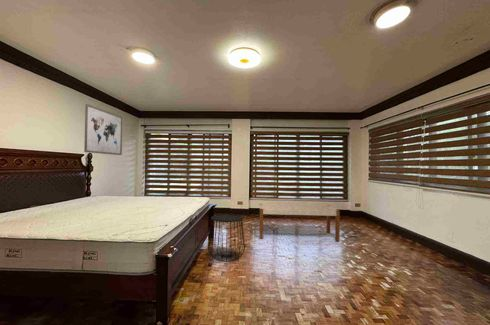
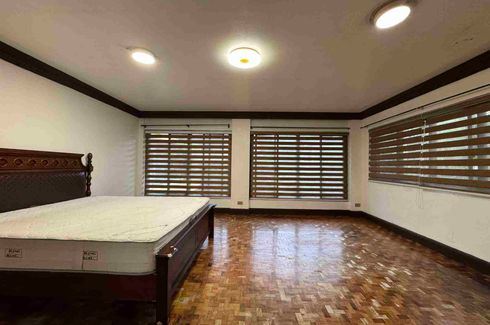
- side table [207,213,246,262]
- wall art [83,103,124,156]
- bench [258,203,341,242]
